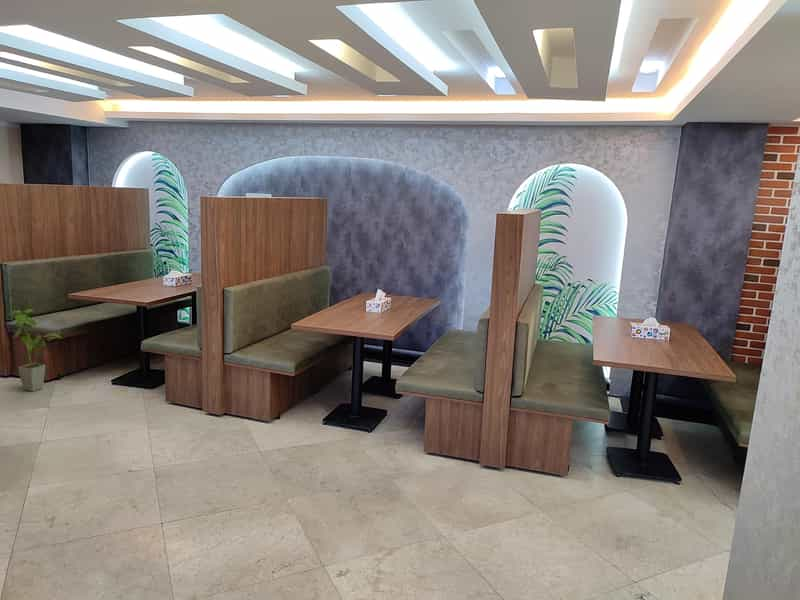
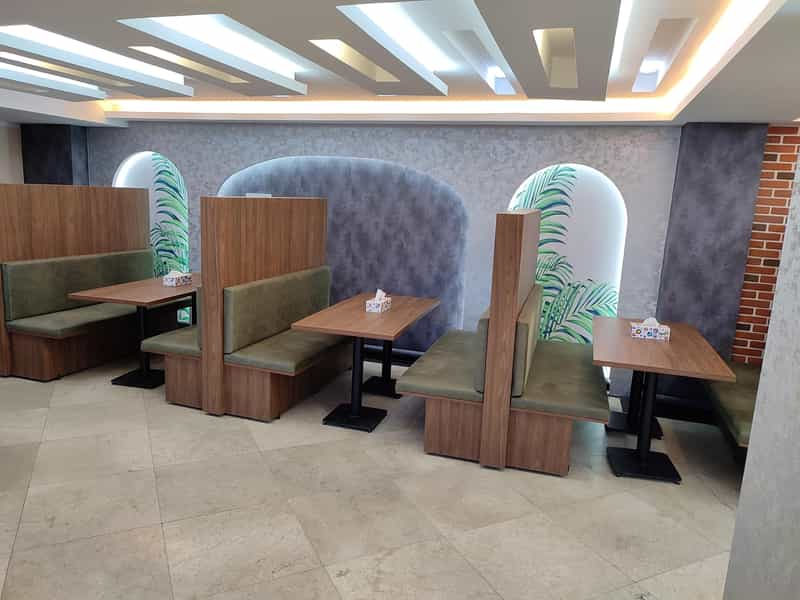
- house plant [8,308,62,392]
